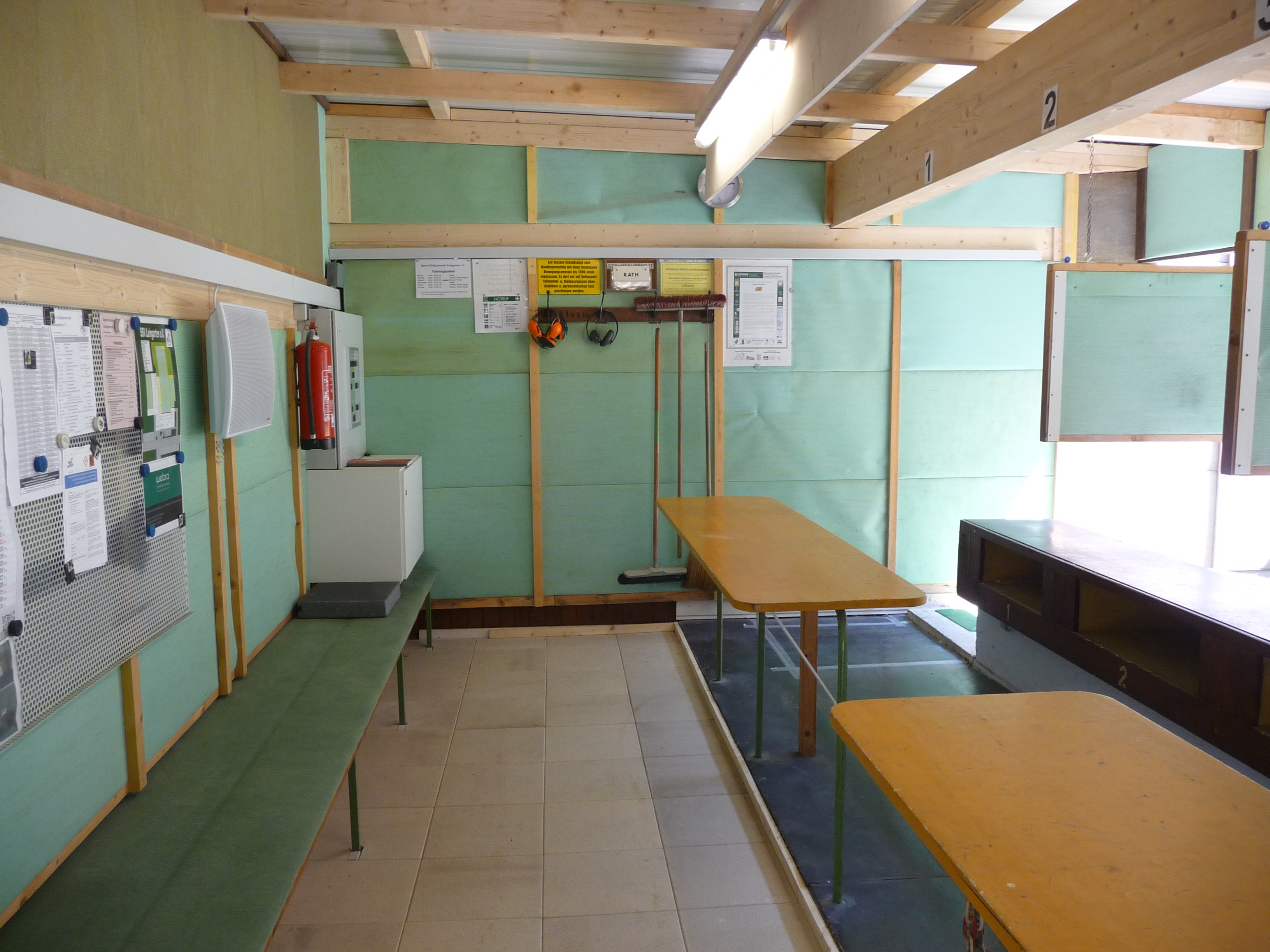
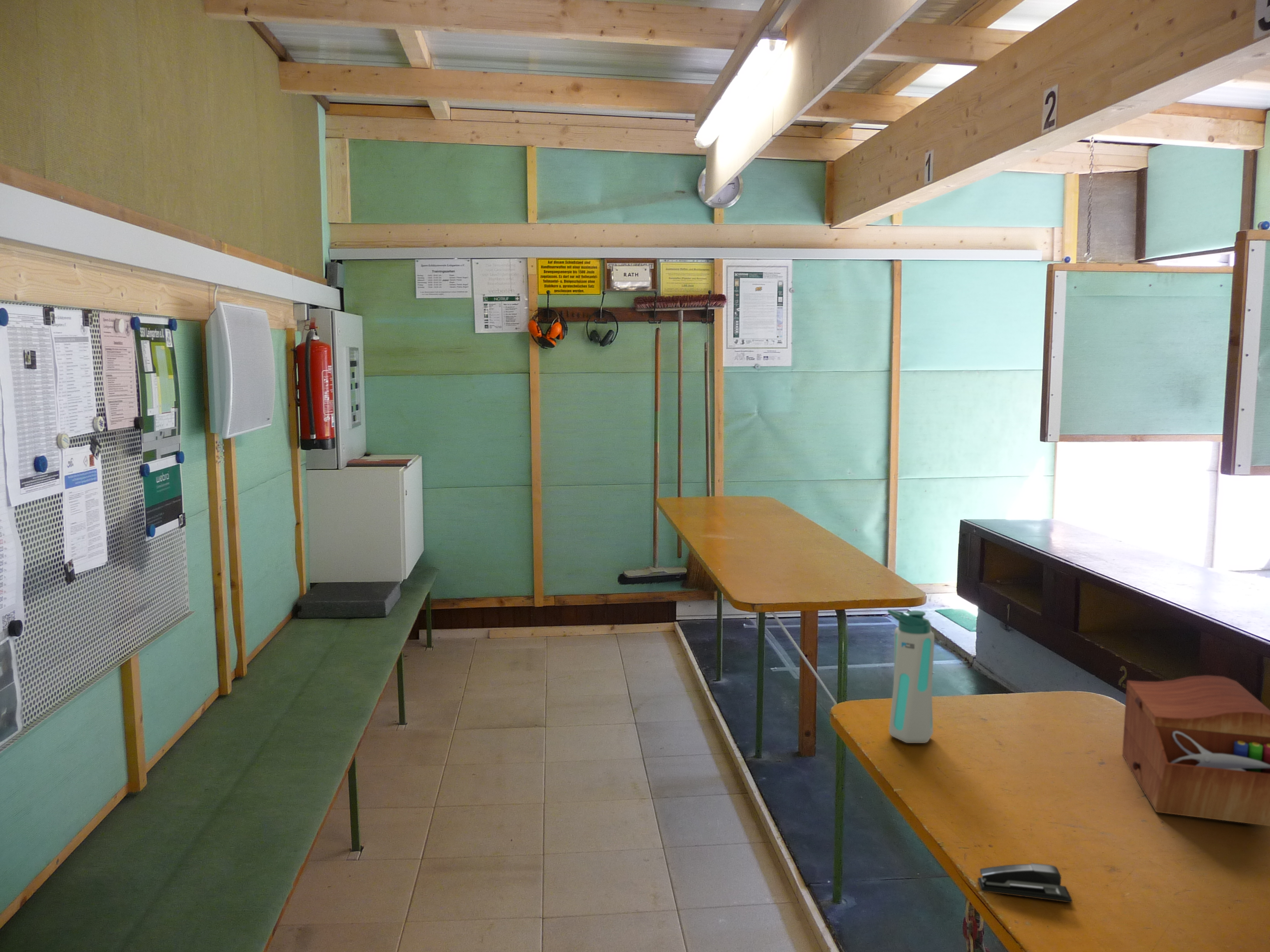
+ sewing box [1122,675,1270,826]
+ stapler [977,863,1073,903]
+ water bottle [887,609,935,744]
